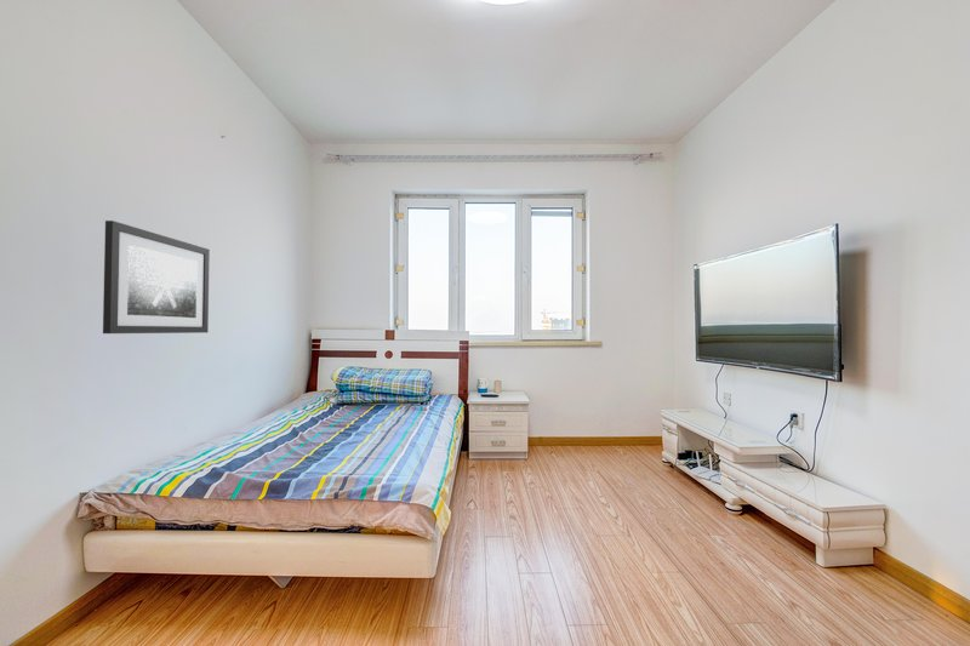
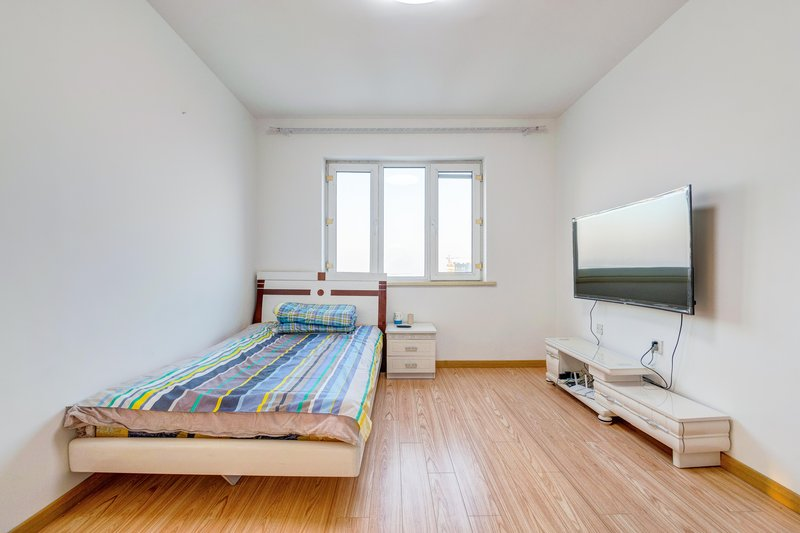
- wall art [102,219,211,335]
